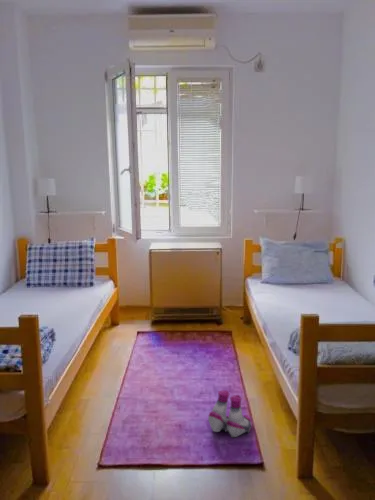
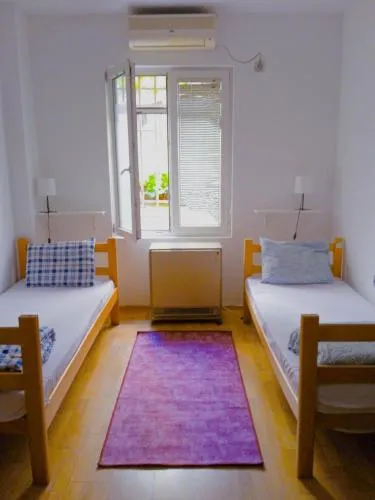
- boots [207,390,252,438]
